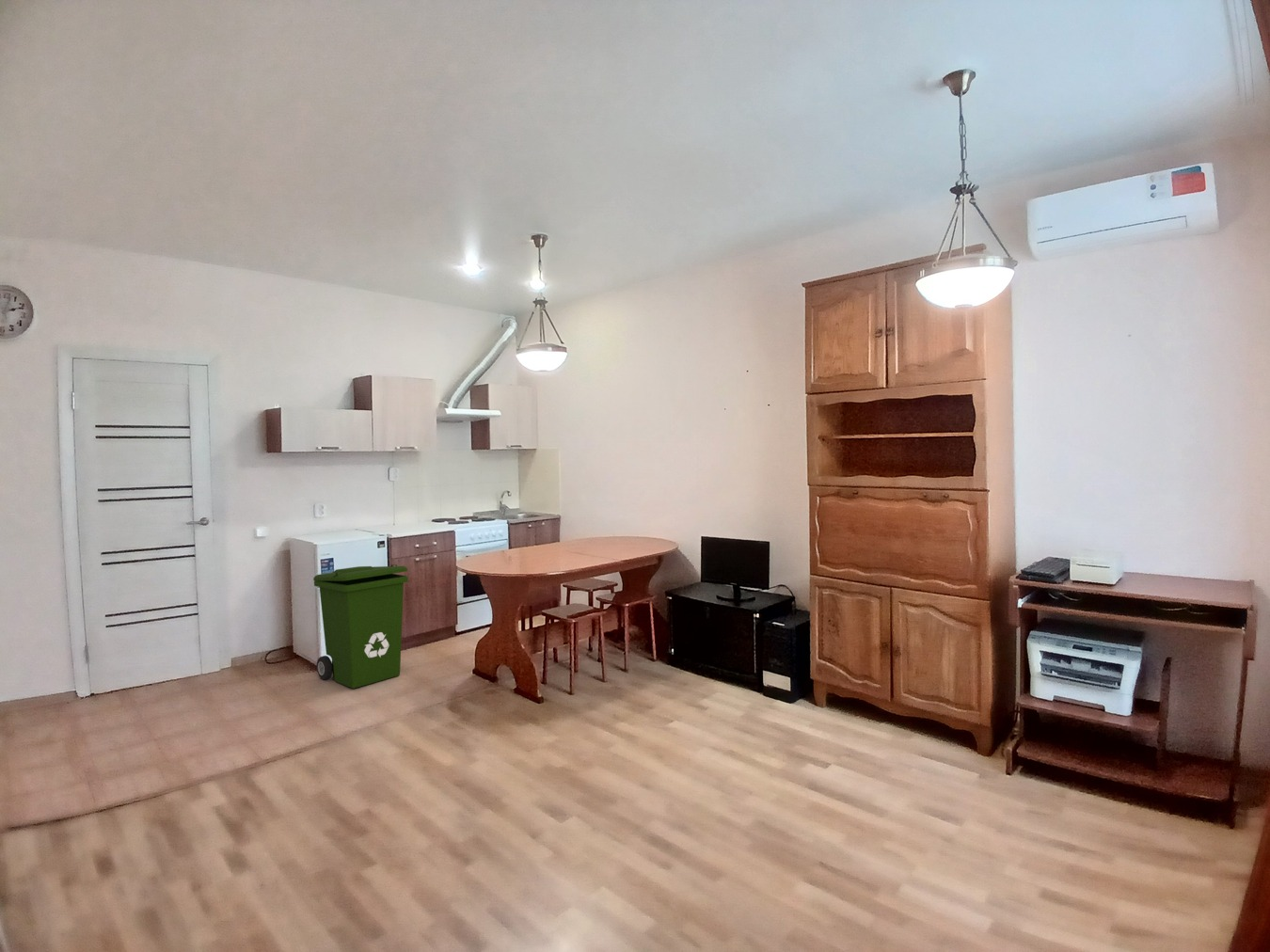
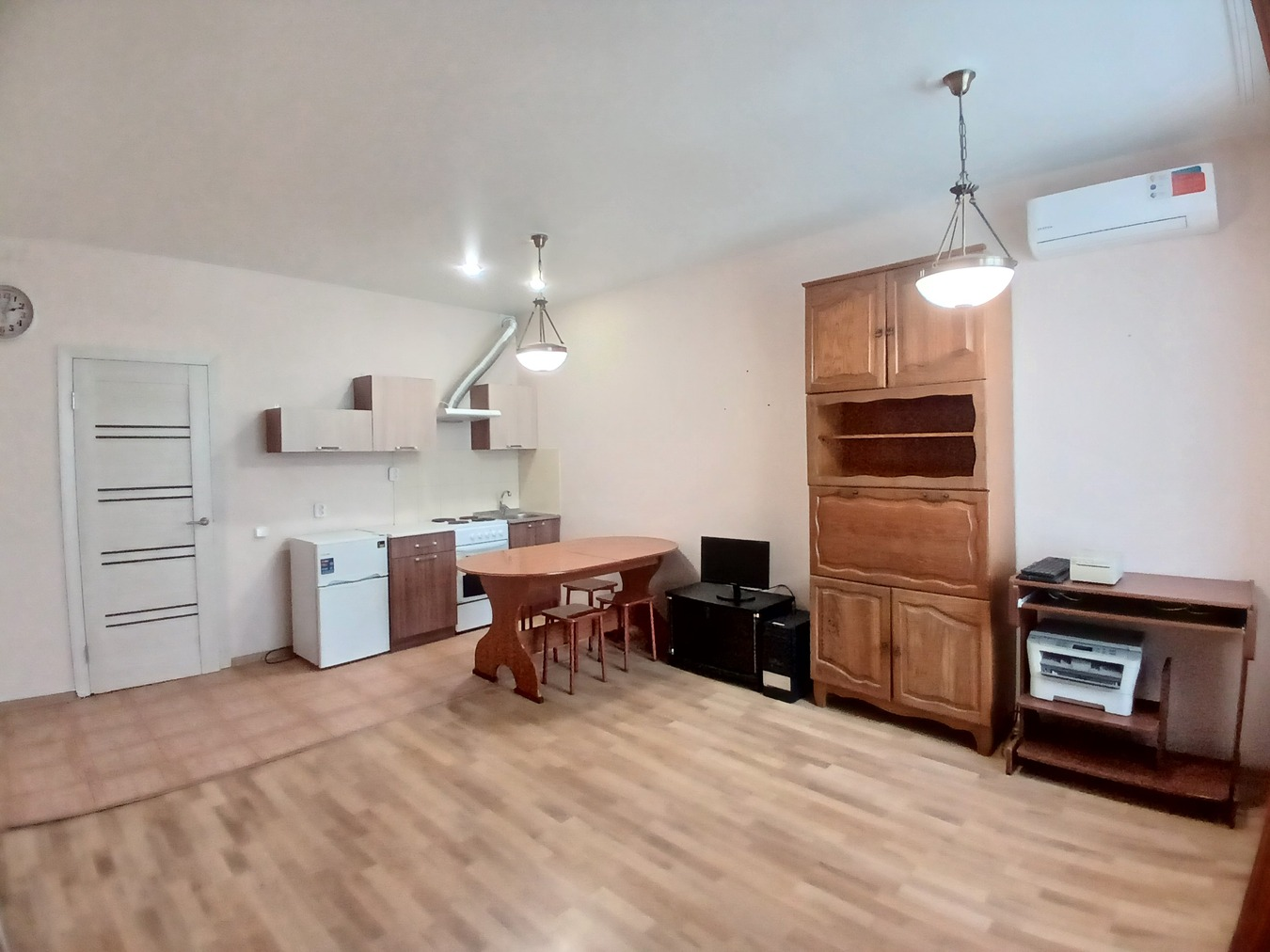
- recycling bin [312,563,409,690]
